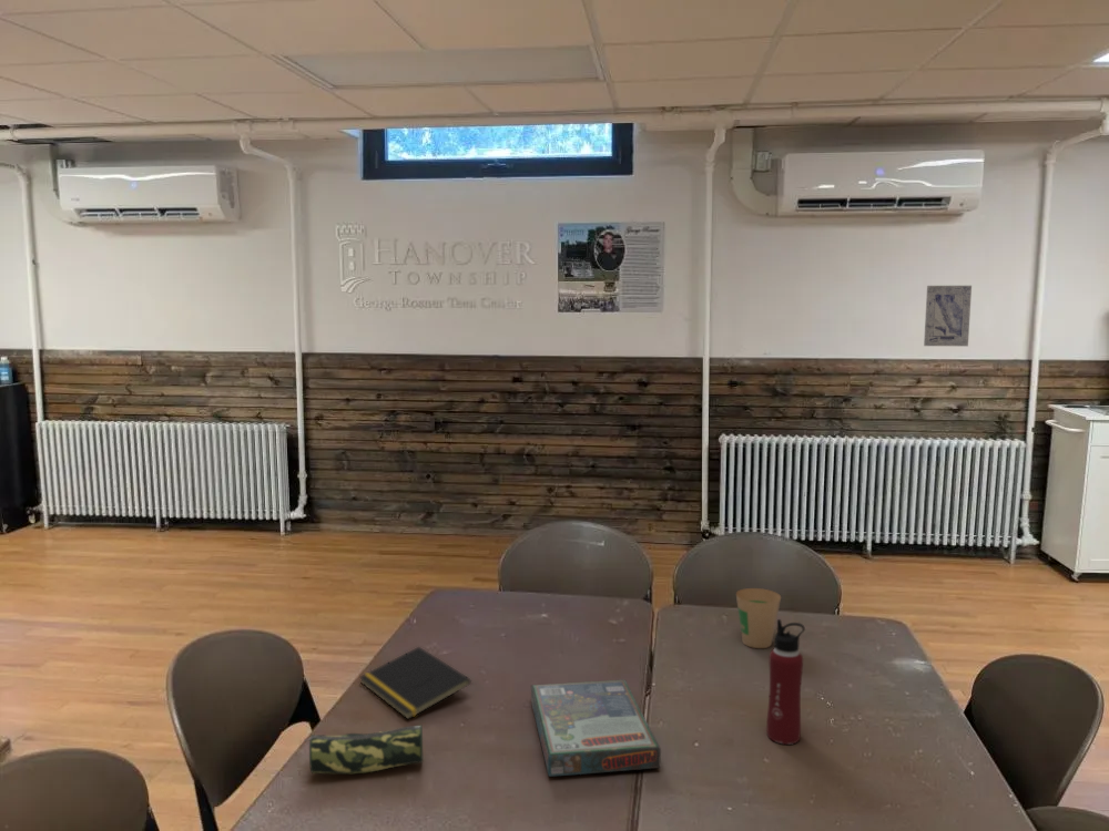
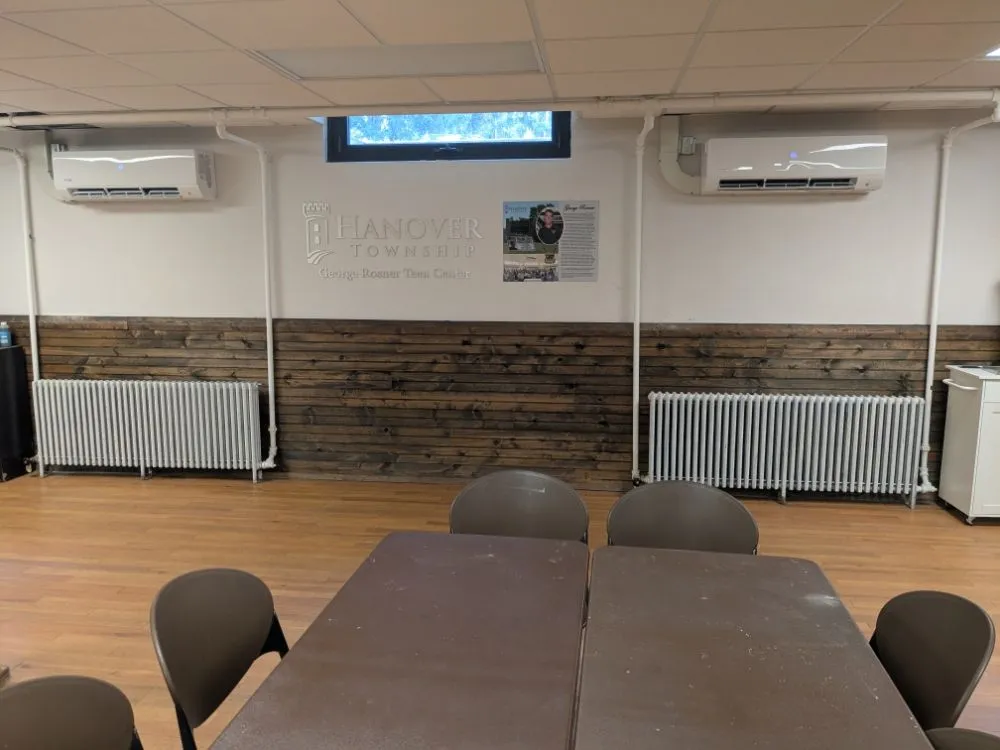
- pencil case [304,724,424,774]
- paper cup [735,587,782,649]
- water bottle [765,618,806,746]
- notepad [358,646,472,720]
- wall art [923,285,973,347]
- board game [530,679,662,778]
